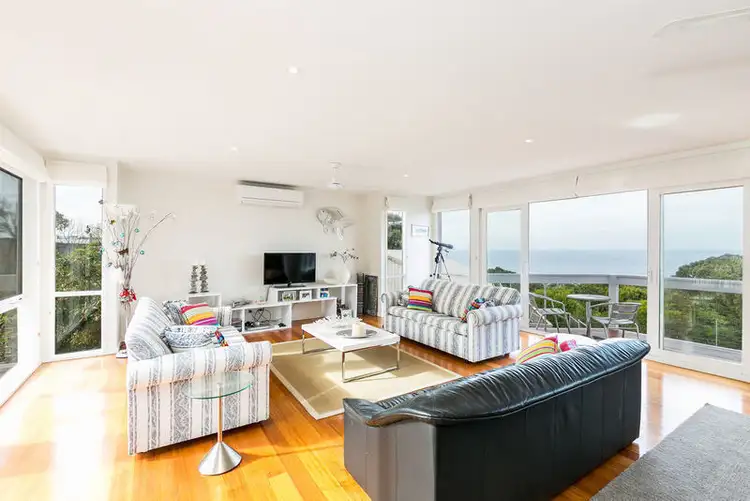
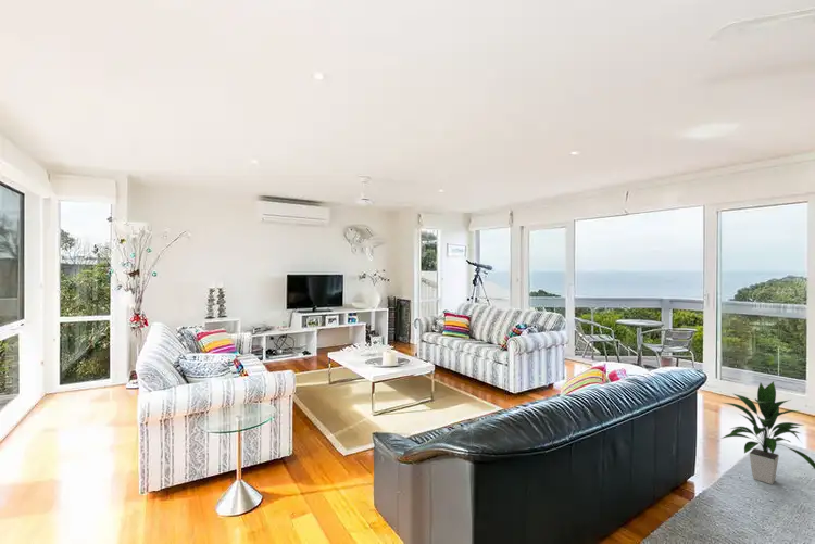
+ indoor plant [720,380,815,485]
